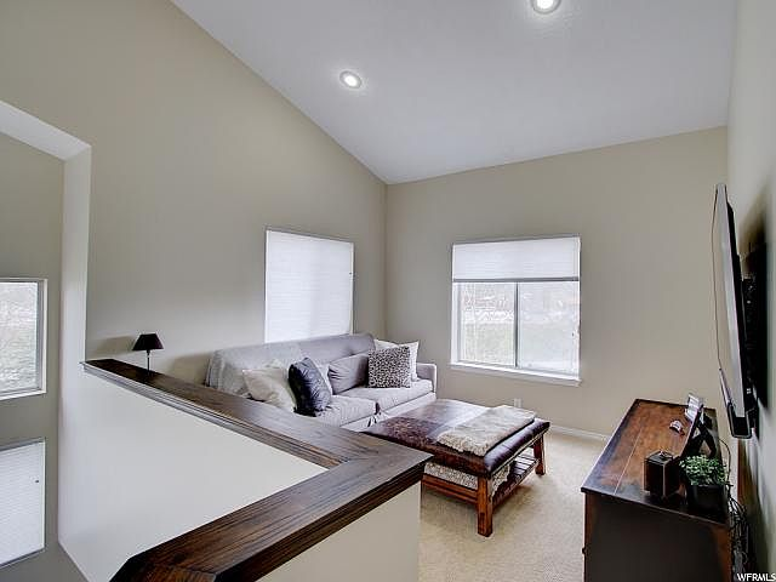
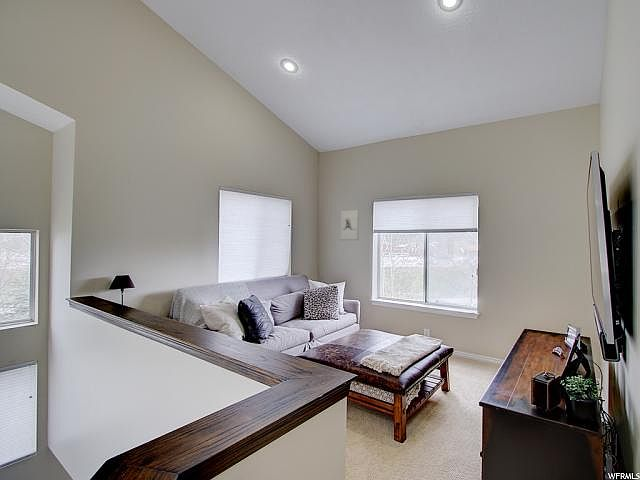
+ wall sculpture [340,209,360,241]
